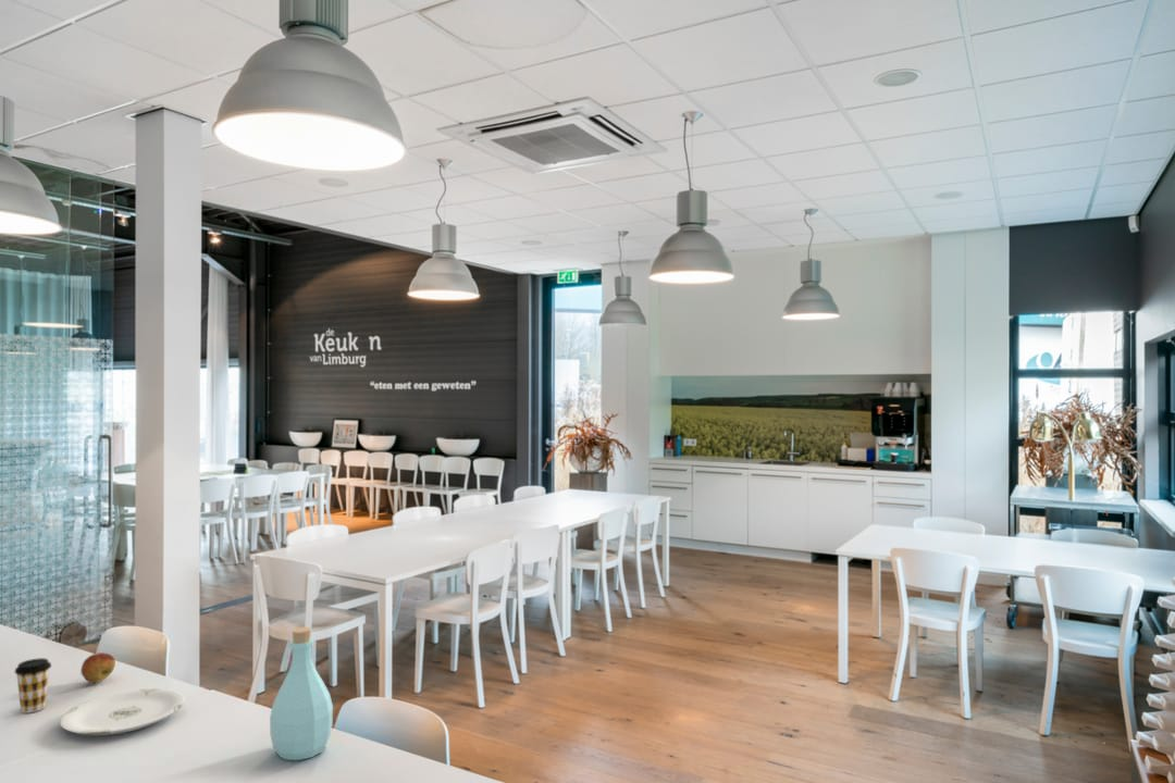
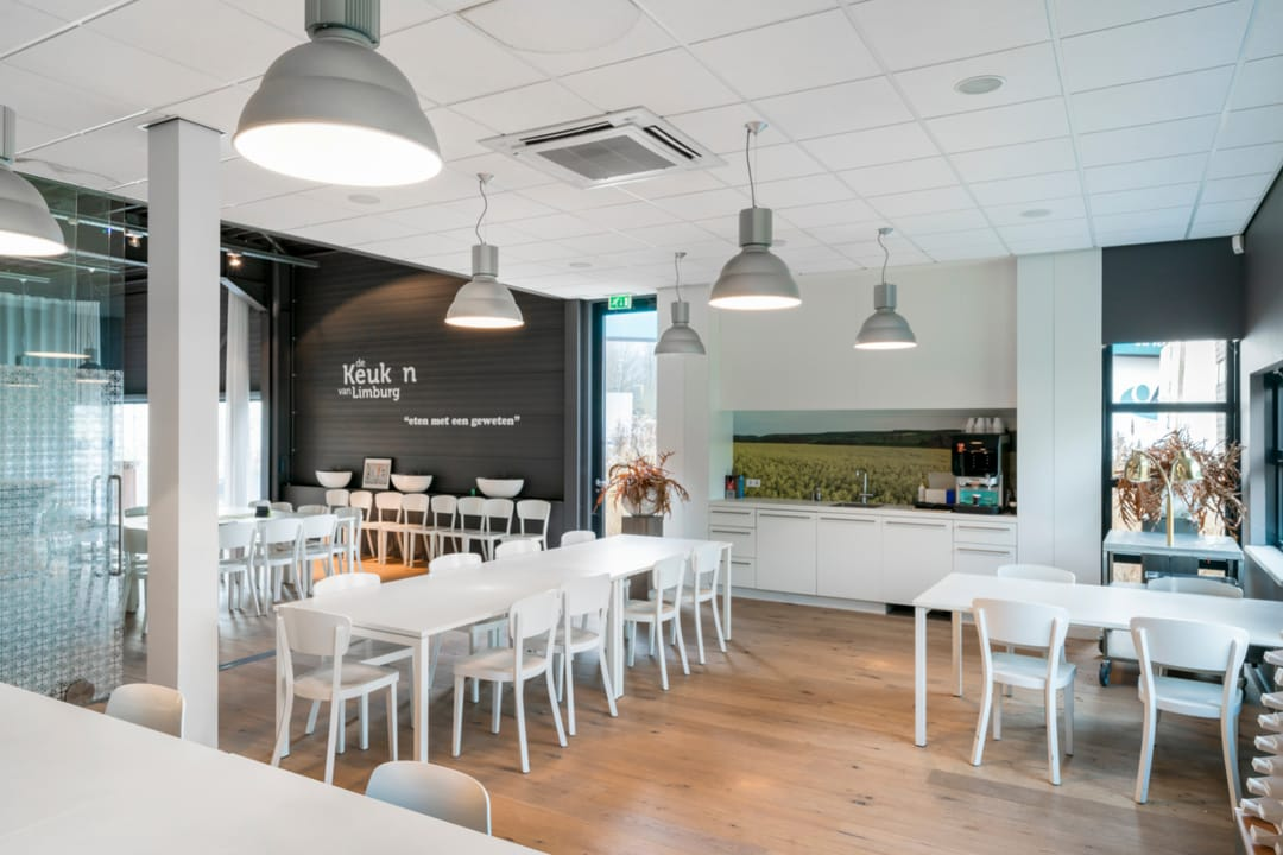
- fruit [79,651,116,684]
- plate [59,687,186,736]
- bottle [269,626,334,761]
- coffee cup [13,657,52,714]
